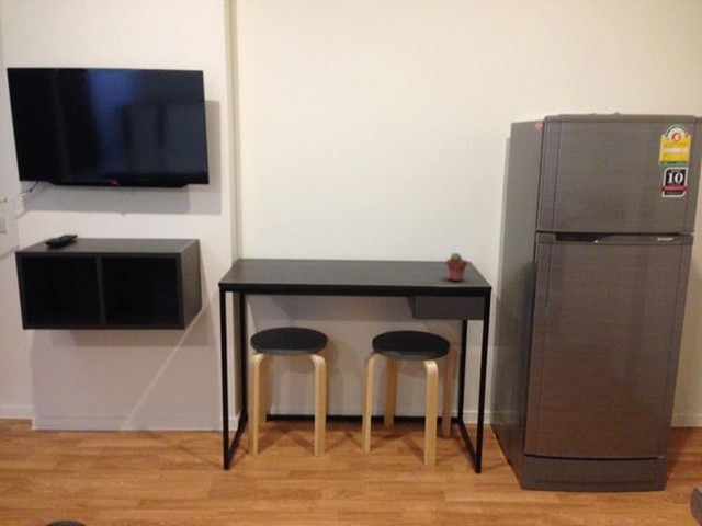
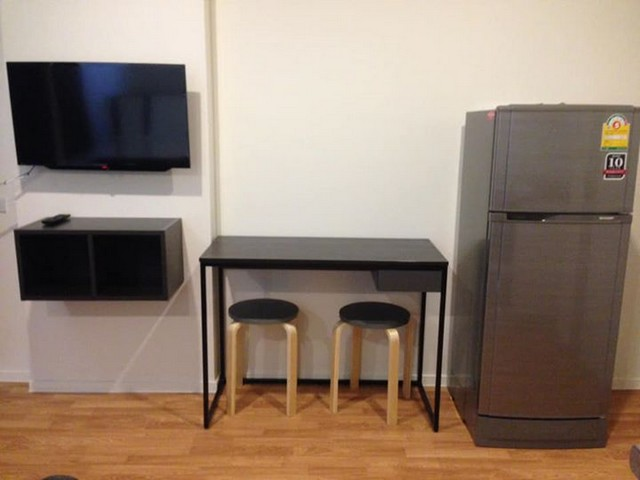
- potted succulent [445,252,468,282]
